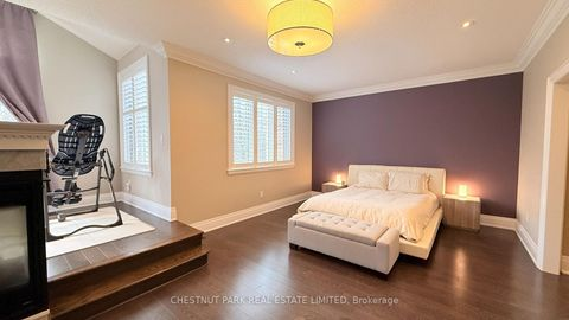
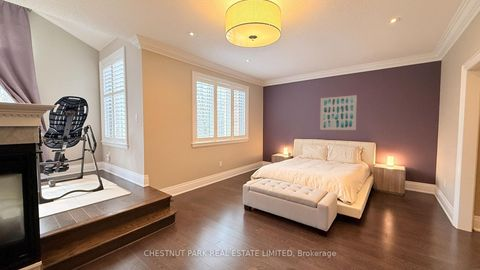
+ wall art [319,94,358,131]
